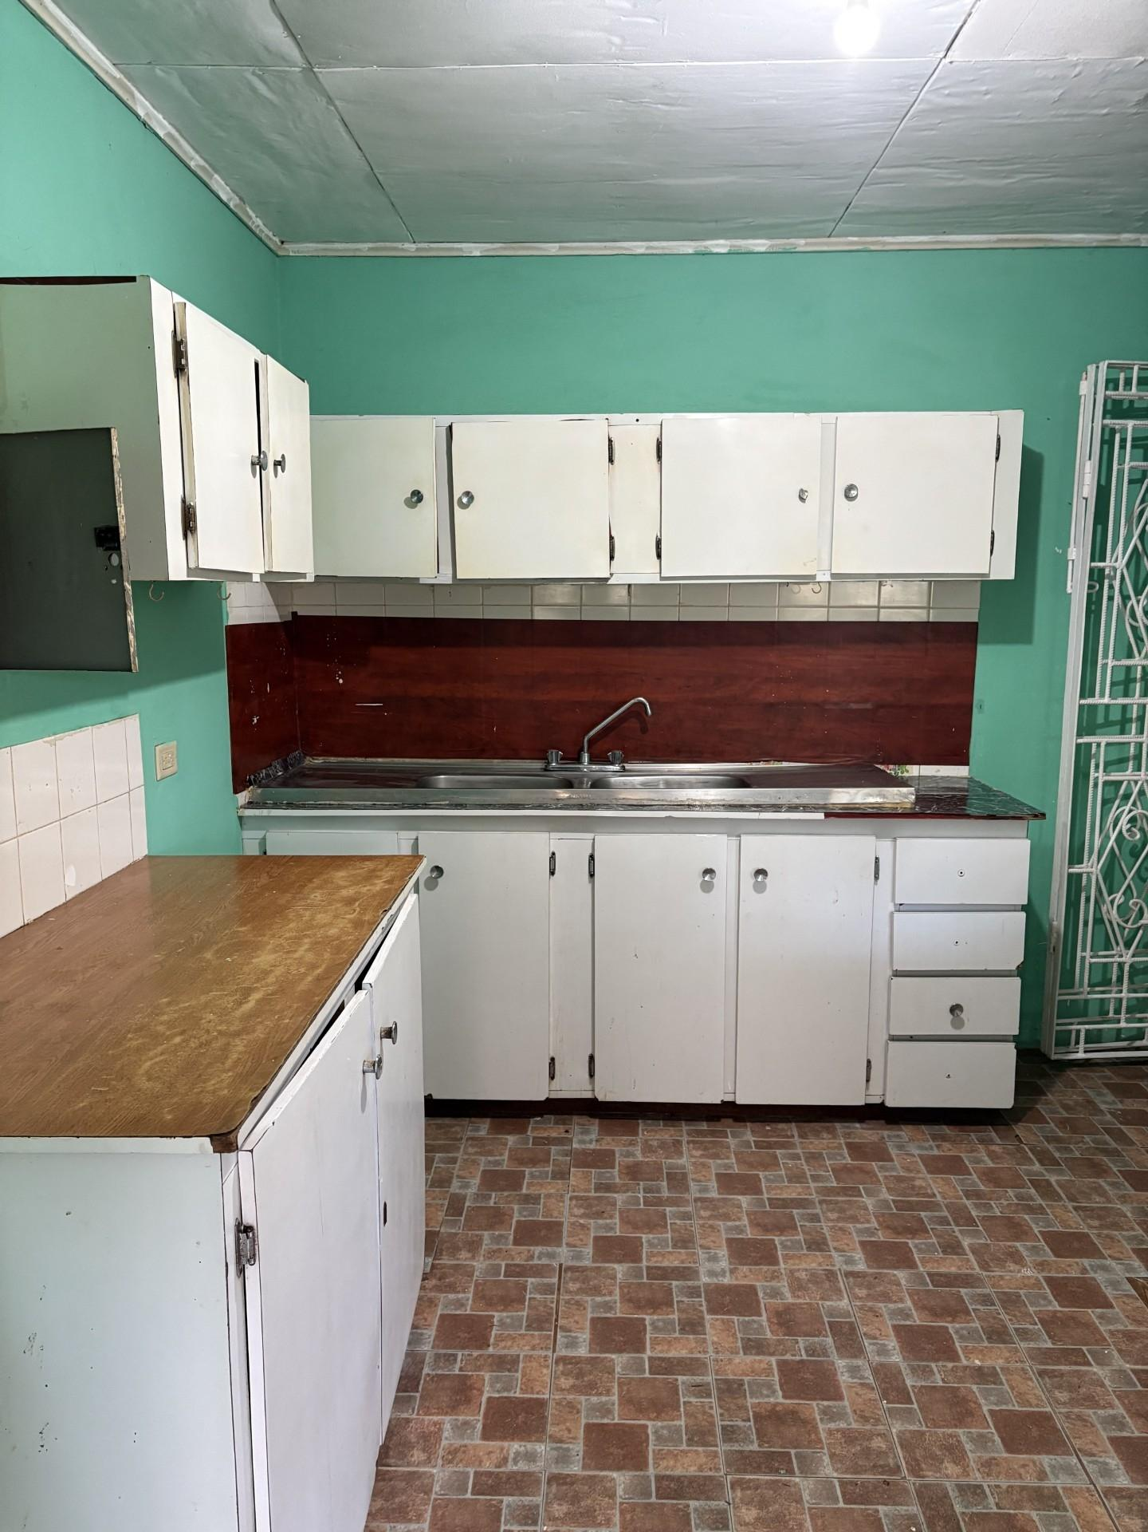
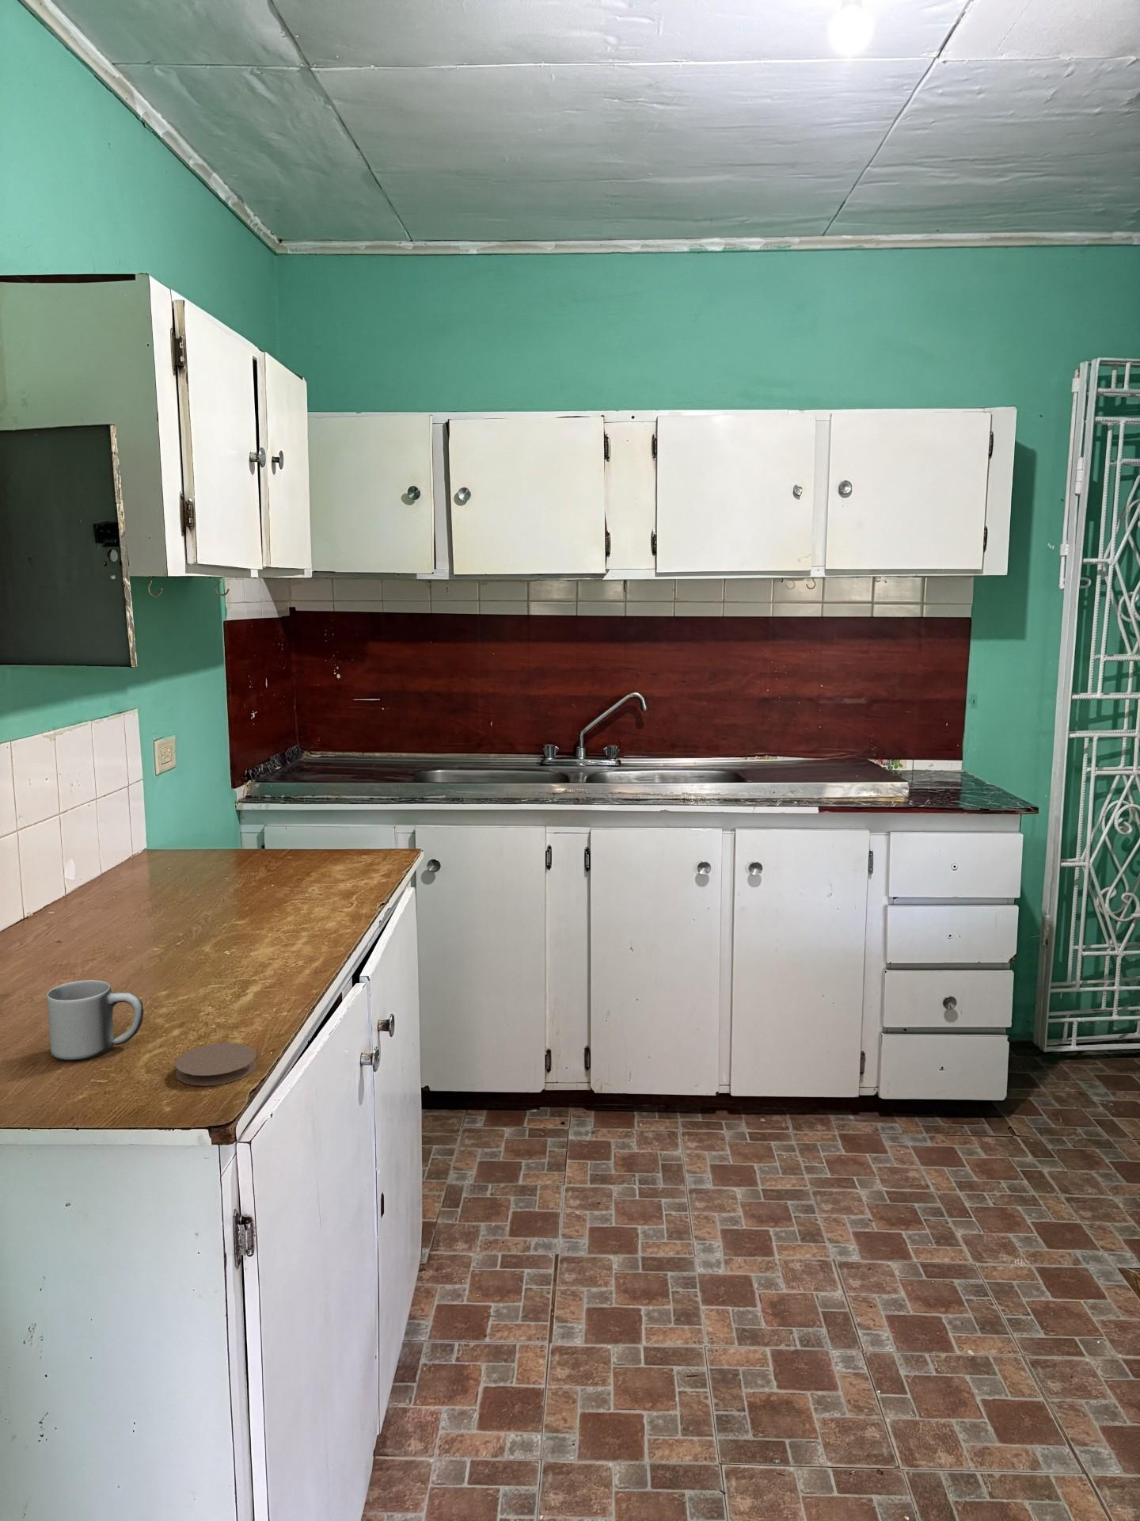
+ coaster [174,1042,257,1087]
+ mug [46,980,145,1061]
